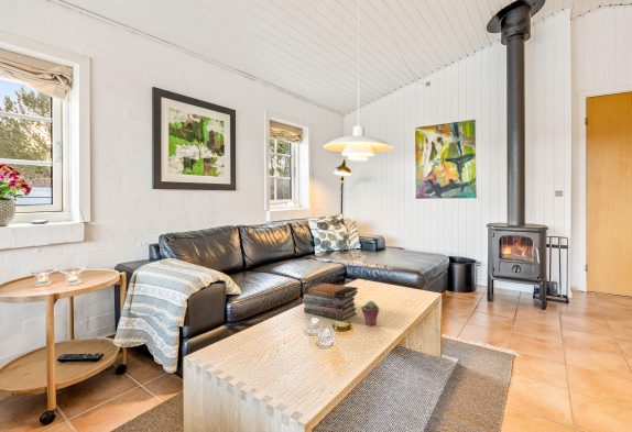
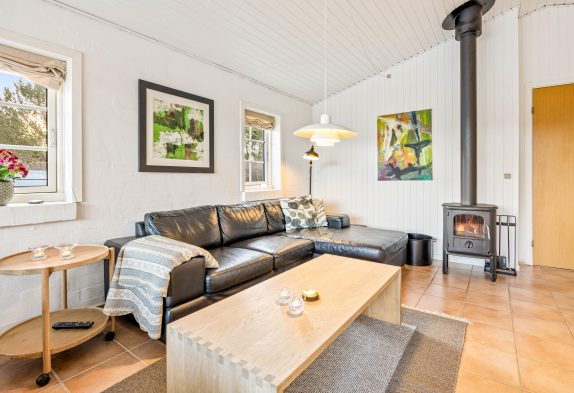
- potted succulent [360,300,380,326]
- book stack [302,281,359,321]
